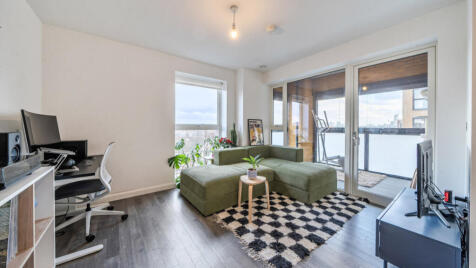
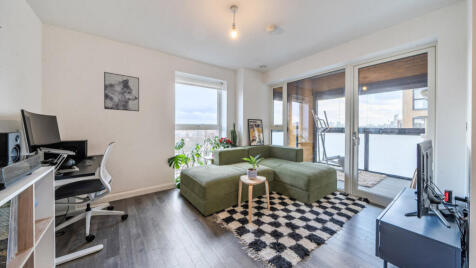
+ wall art [103,71,140,112]
